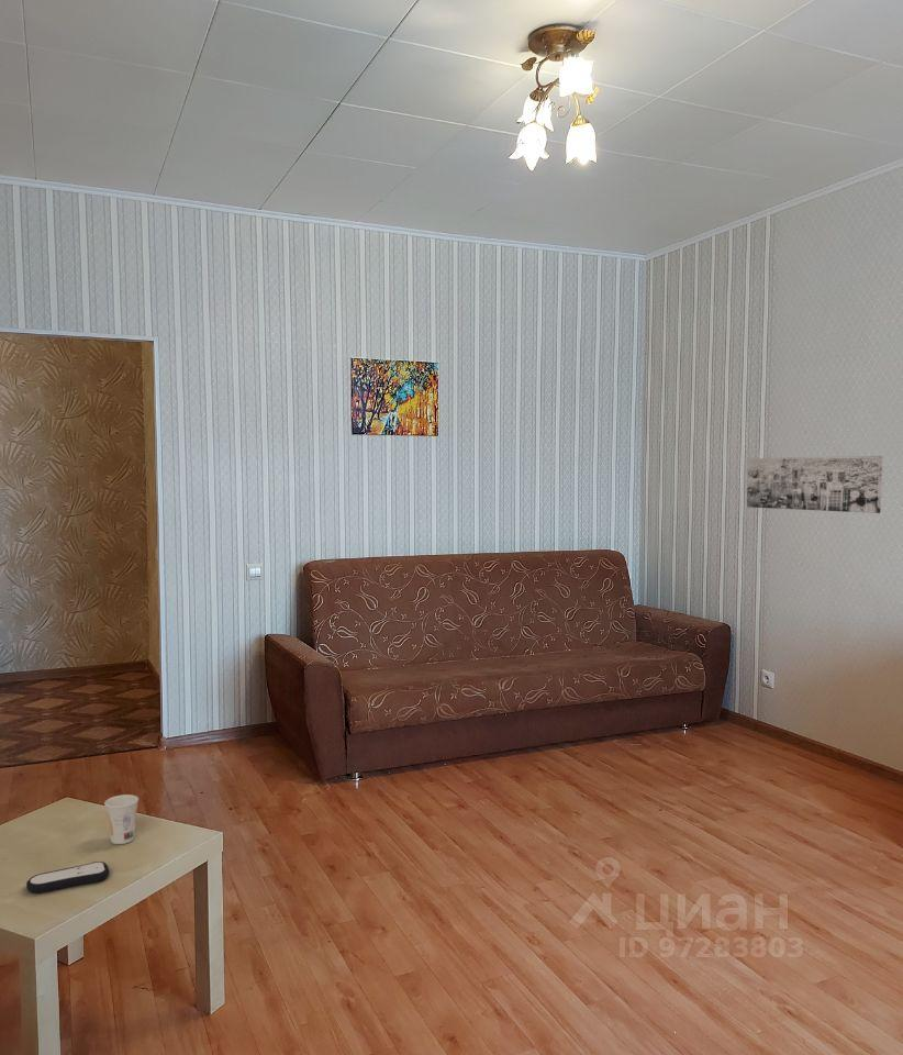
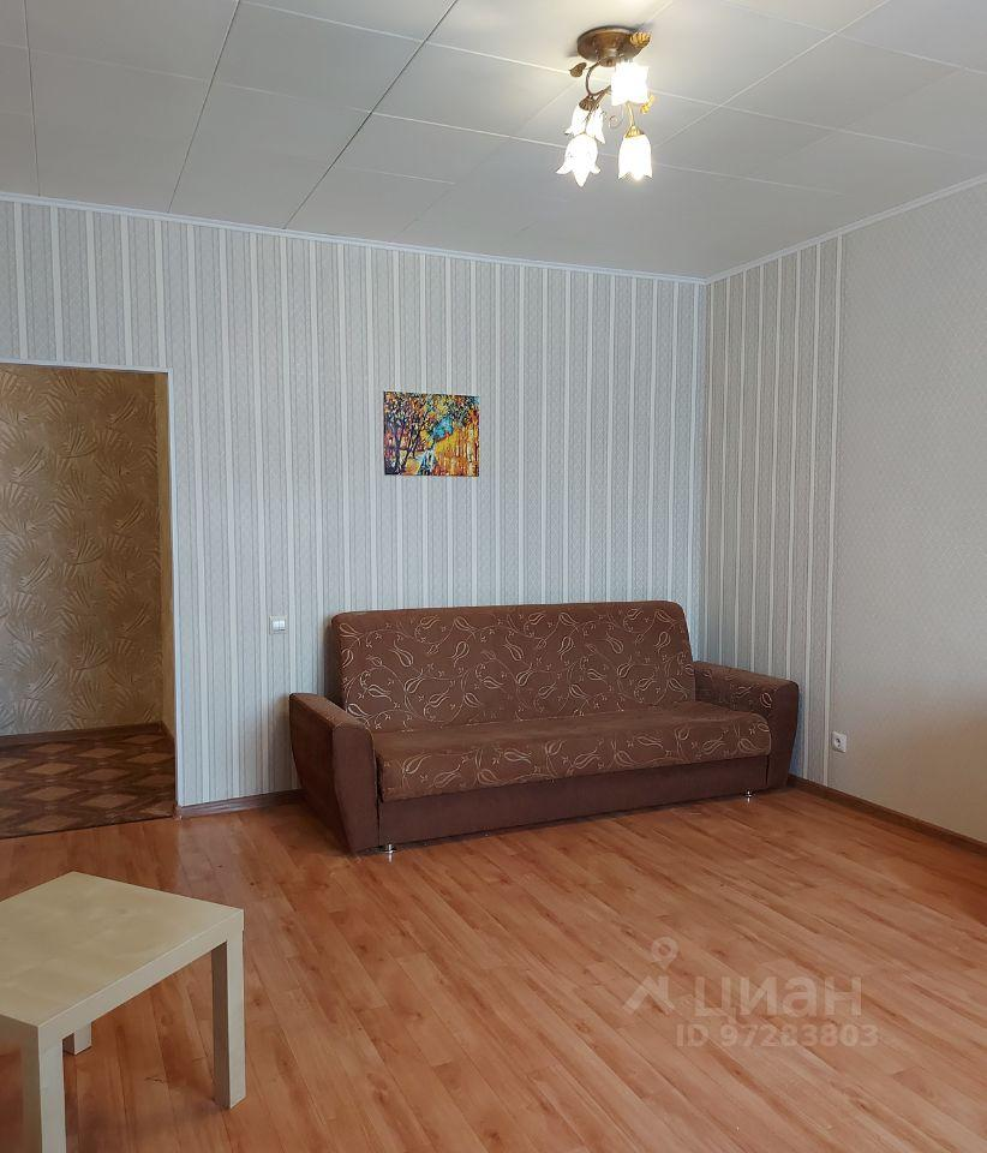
- remote control [25,860,110,895]
- cup [103,793,140,845]
- wall art [746,455,883,514]
